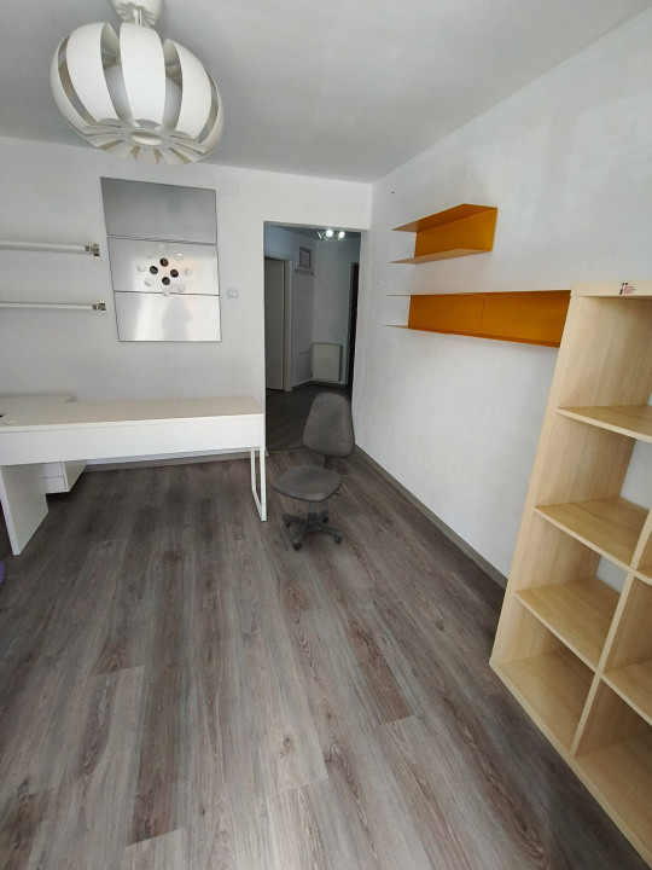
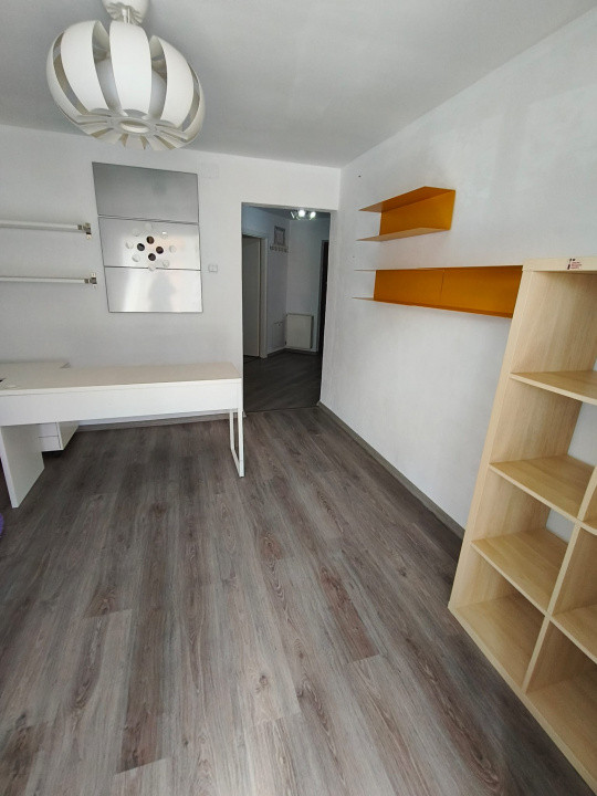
- office chair [270,389,356,551]
